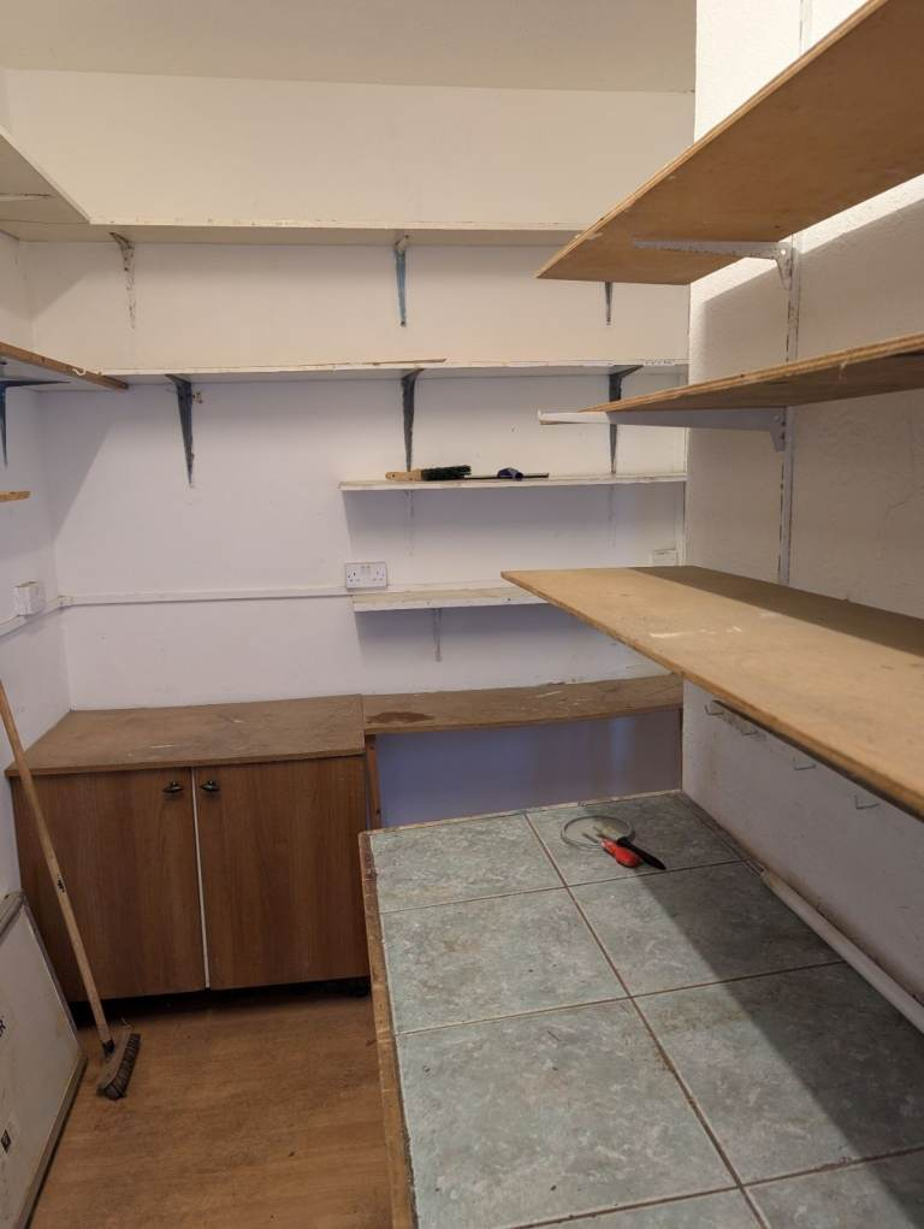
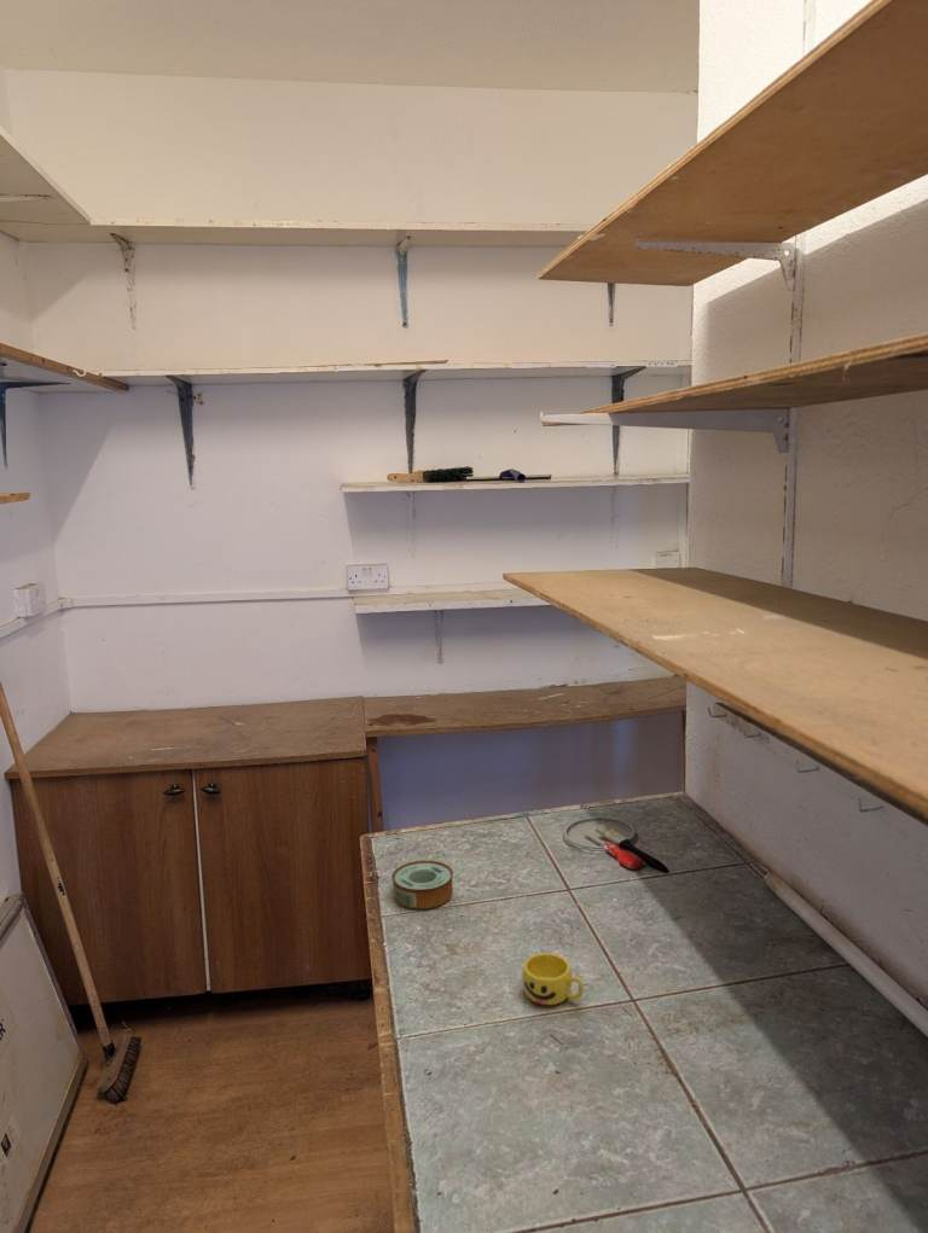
+ adhesive tape [390,860,454,909]
+ cup [521,952,585,1006]
